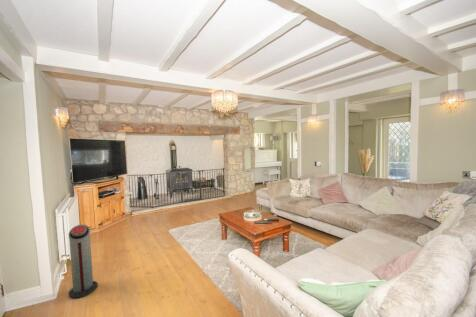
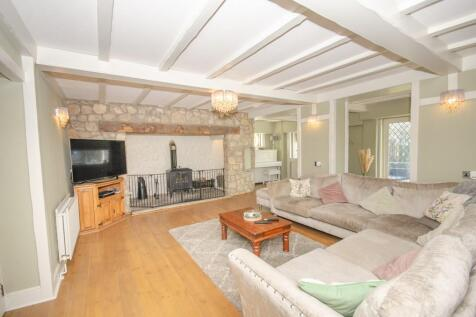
- air purifier [68,223,99,299]
